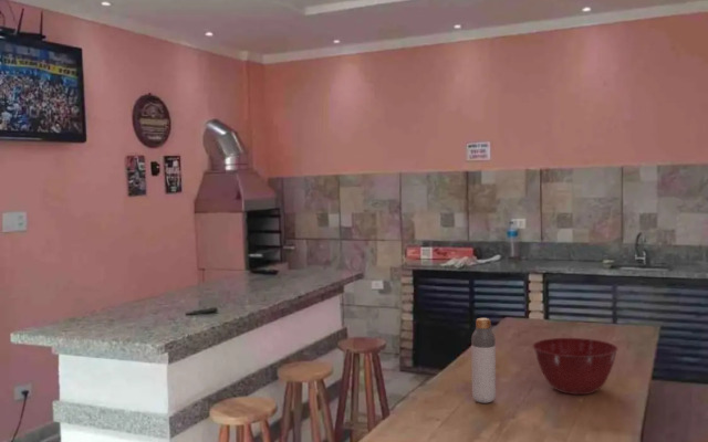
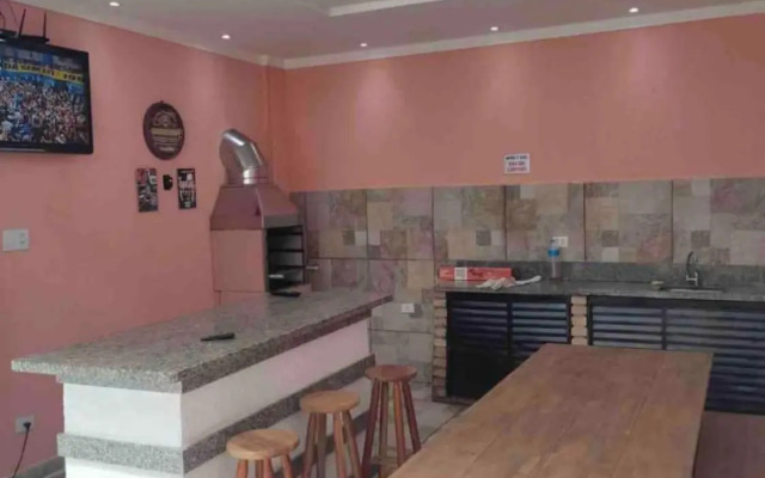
- mixing bowl [532,337,618,396]
- bottle [470,317,497,404]
